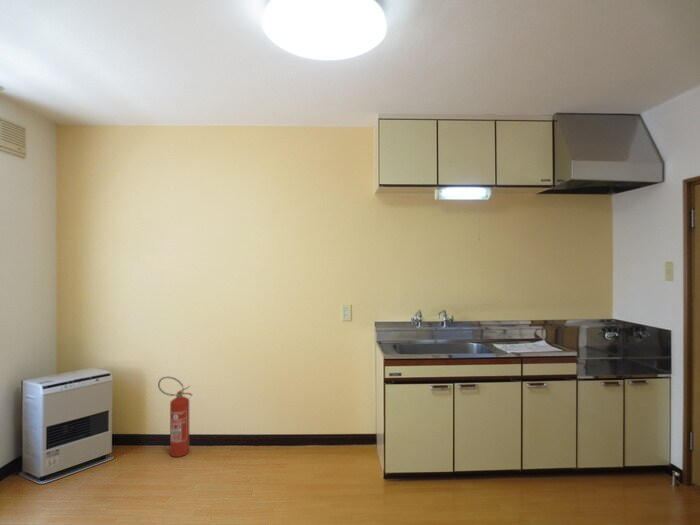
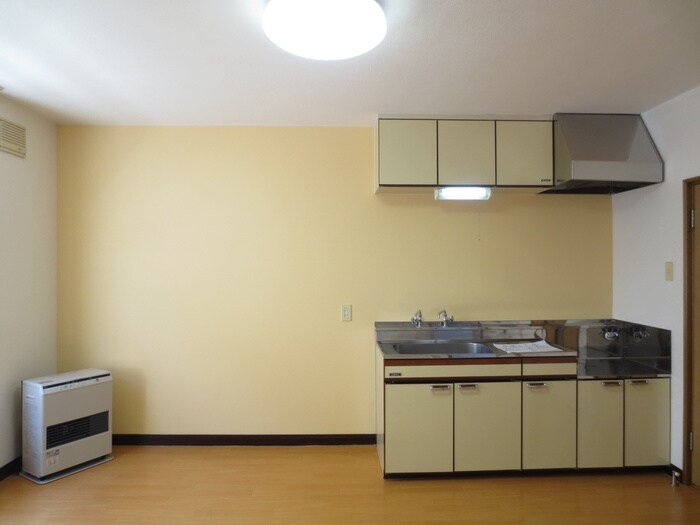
- fire extinguisher [157,376,194,458]
